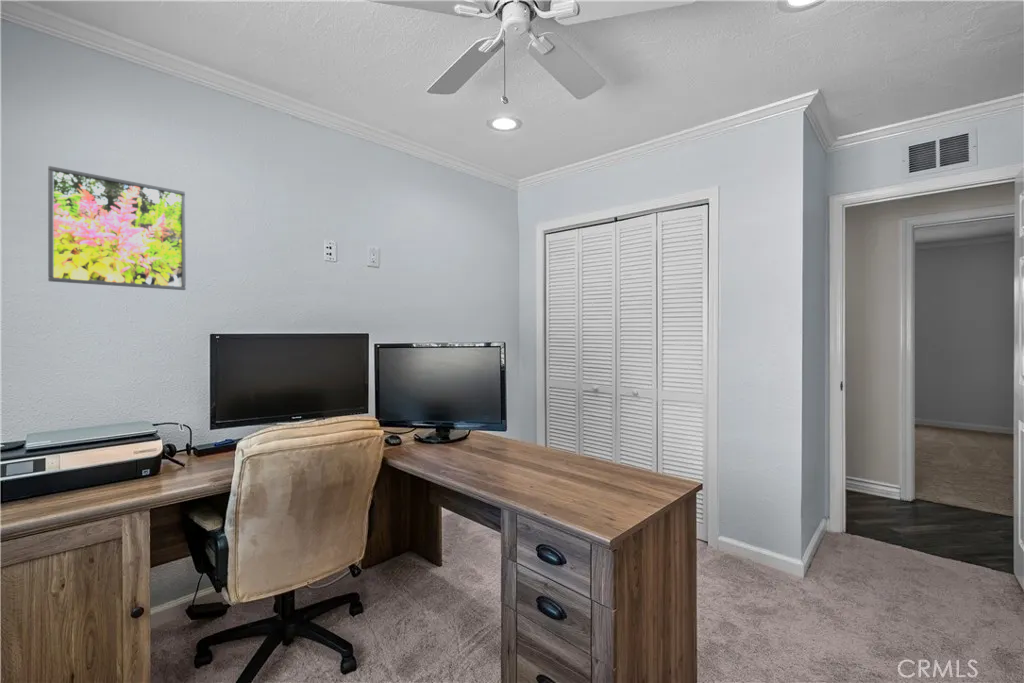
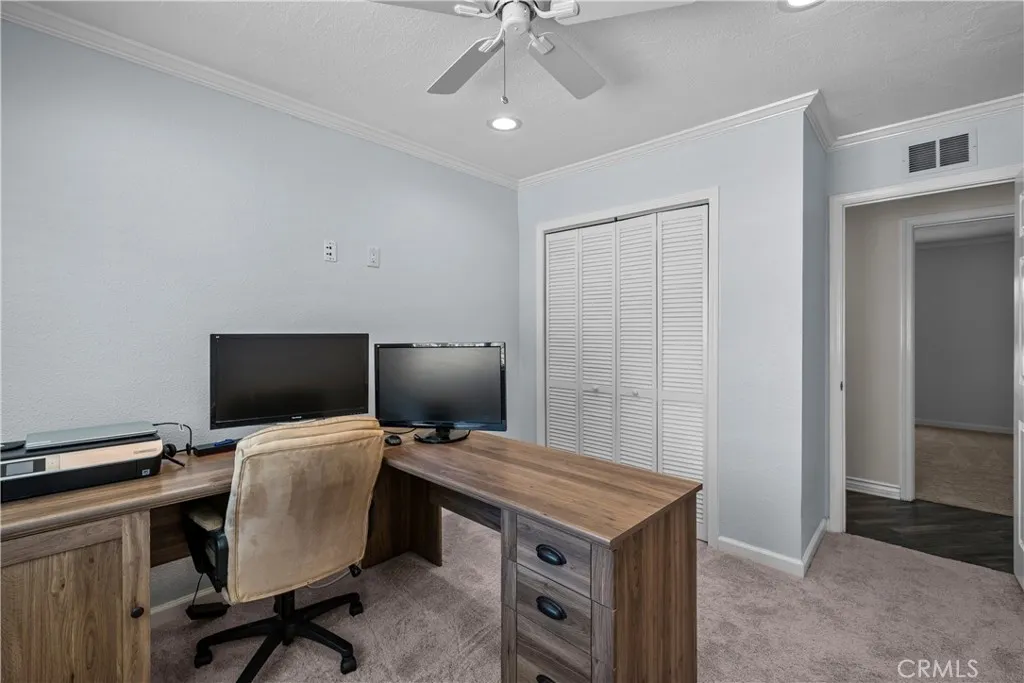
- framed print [47,165,187,291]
